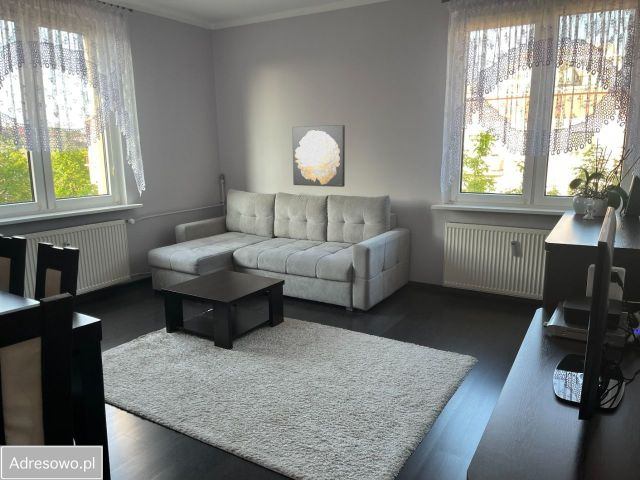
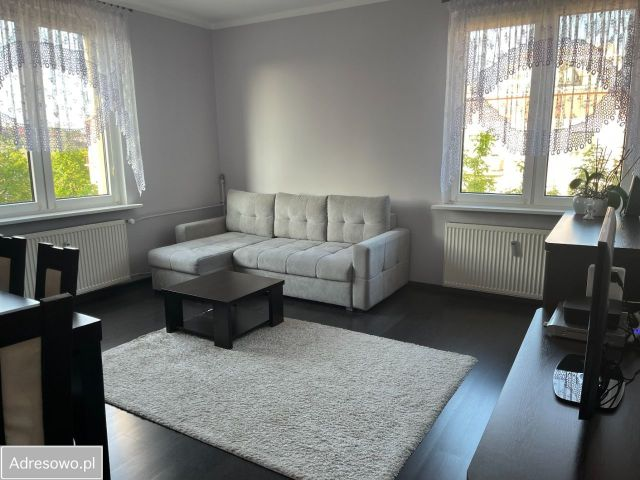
- wall art [292,124,346,188]
